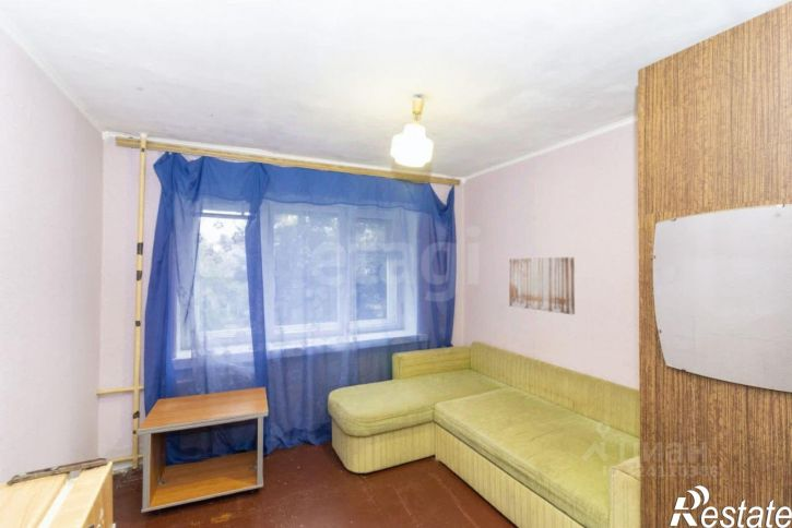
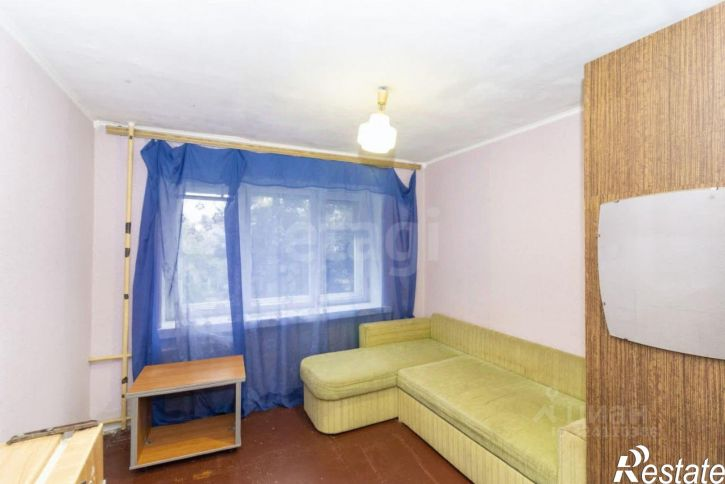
- wall art [508,256,576,315]
